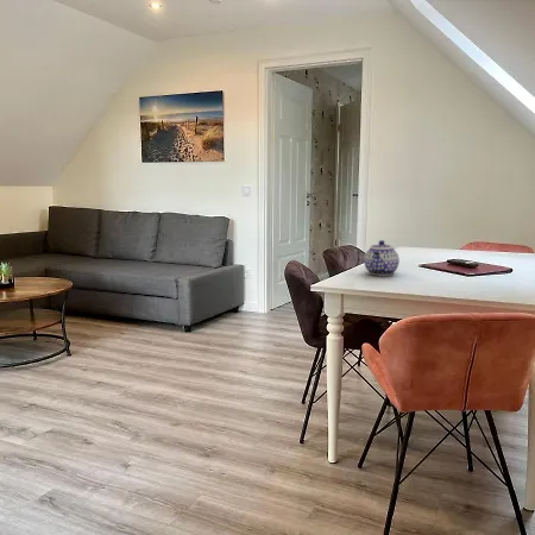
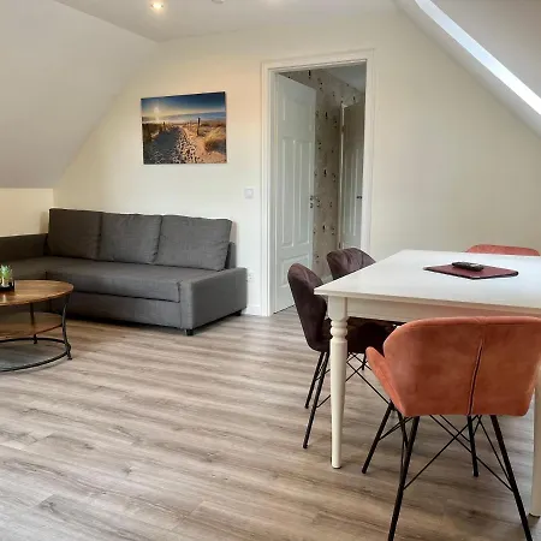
- teapot [363,239,401,277]
